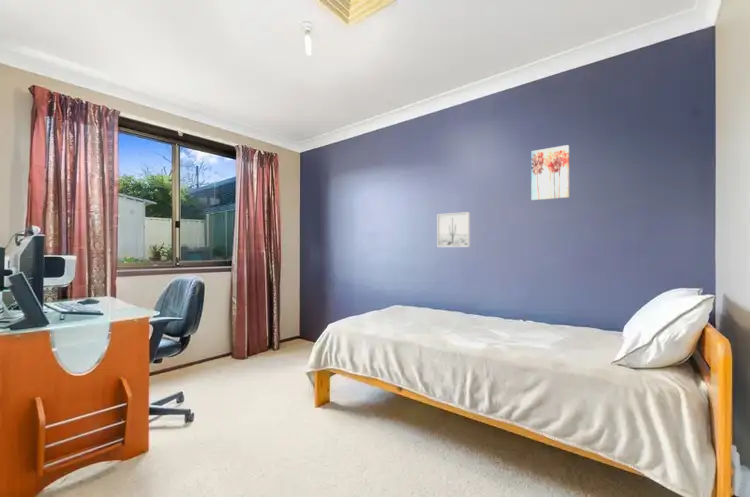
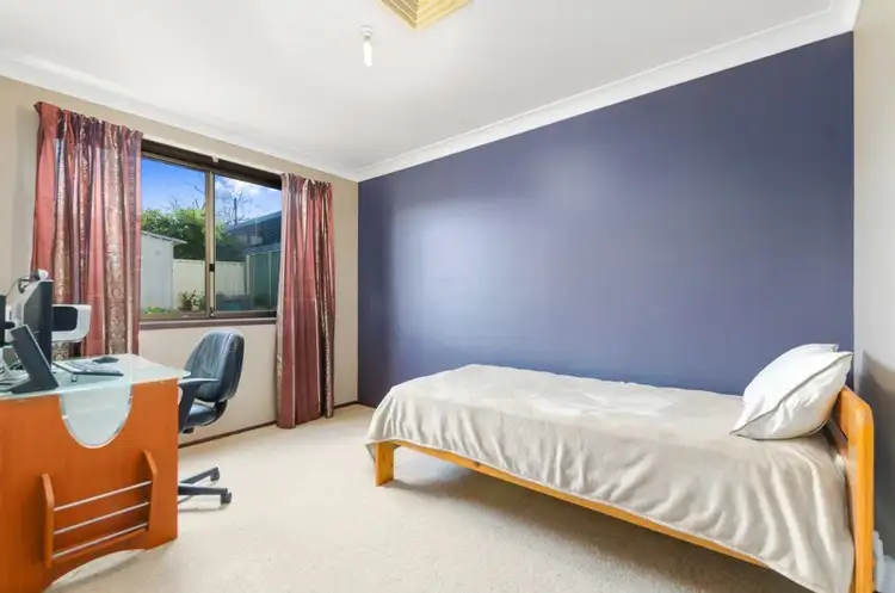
- wall art [530,144,570,202]
- wall art [436,211,471,248]
